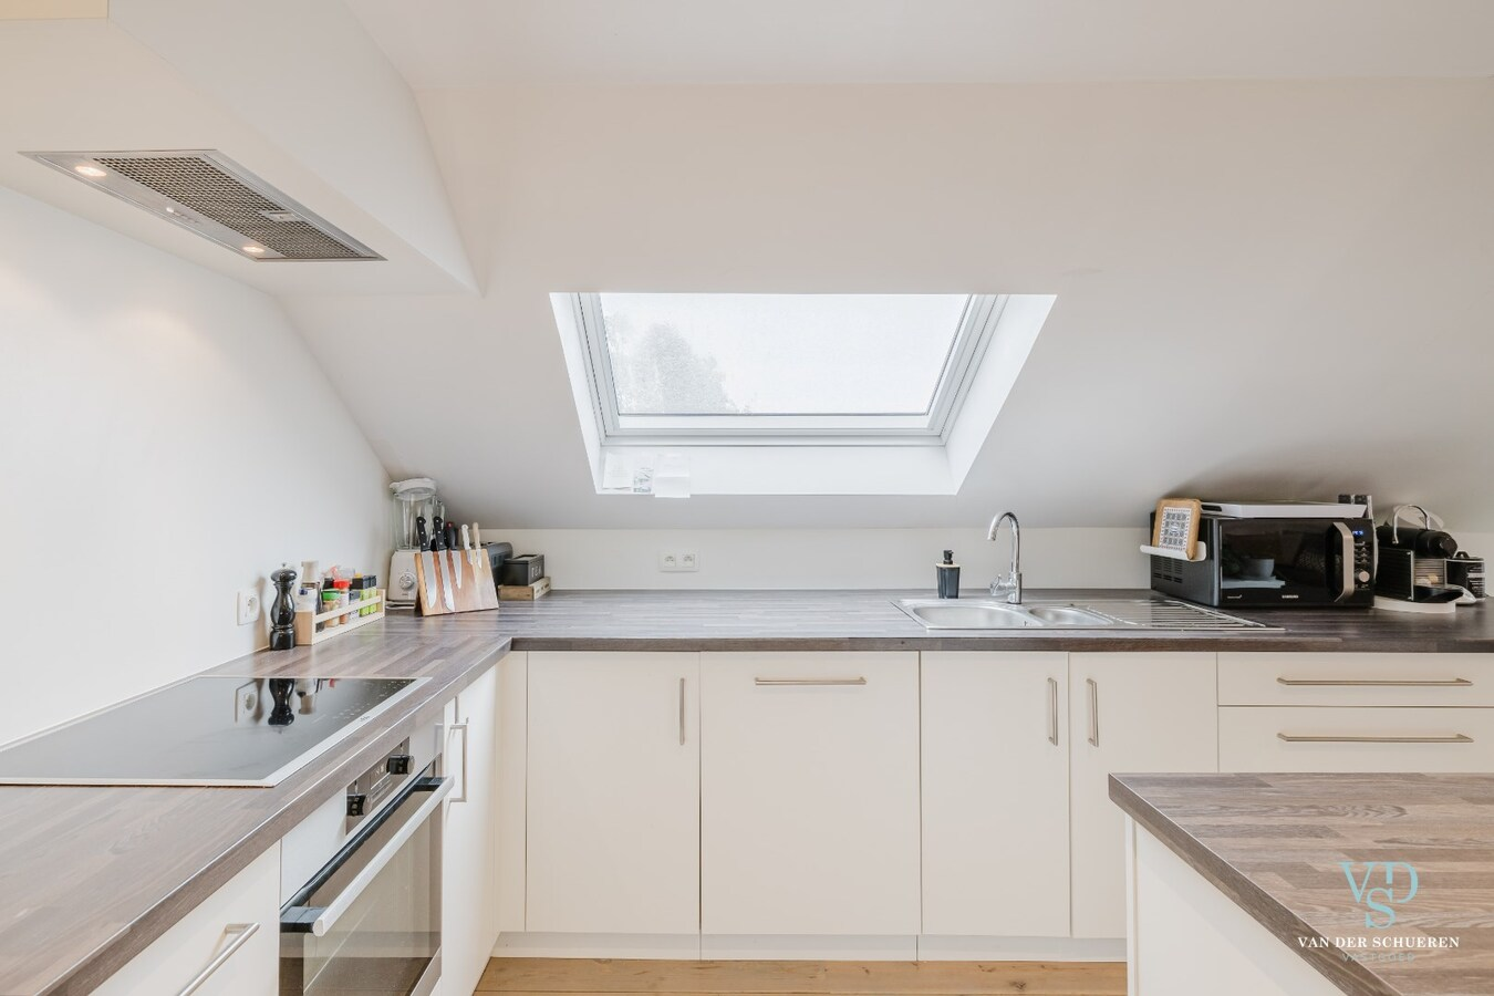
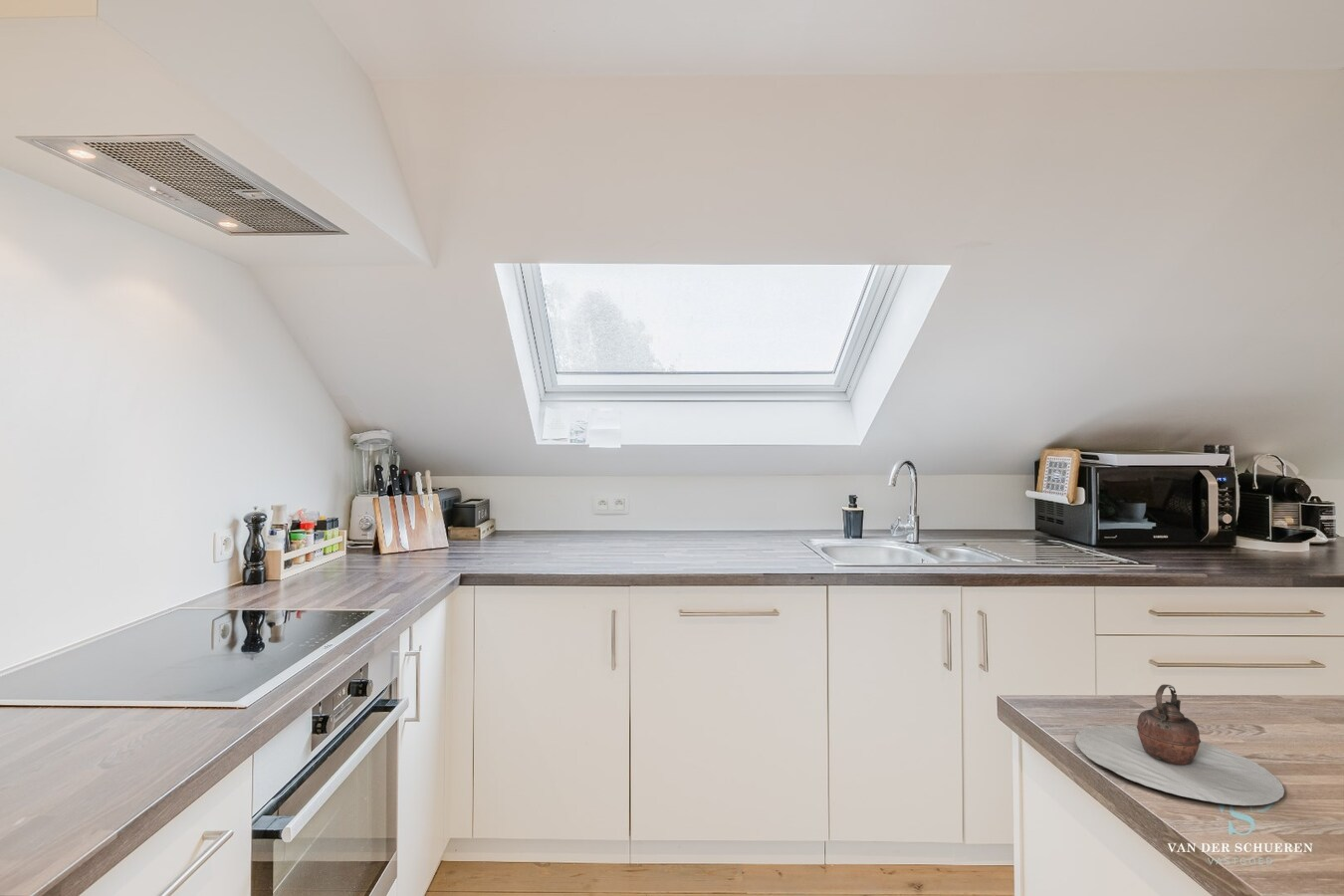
+ teapot [1074,683,1285,806]
